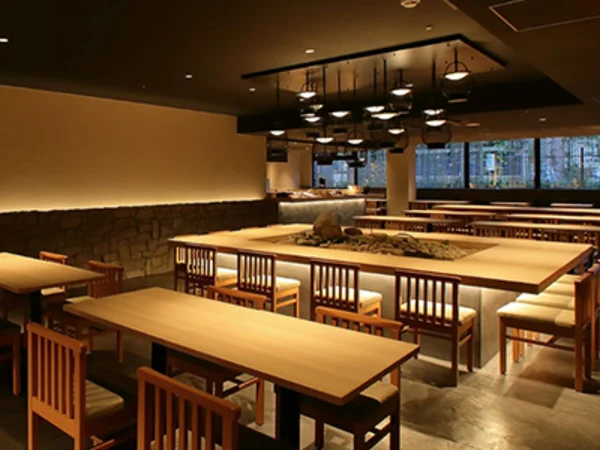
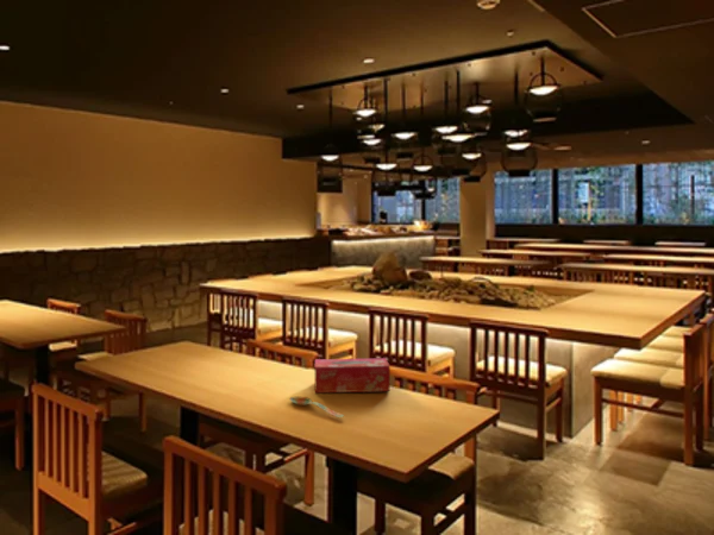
+ spoon [289,395,345,418]
+ tissue box [314,357,392,394]
